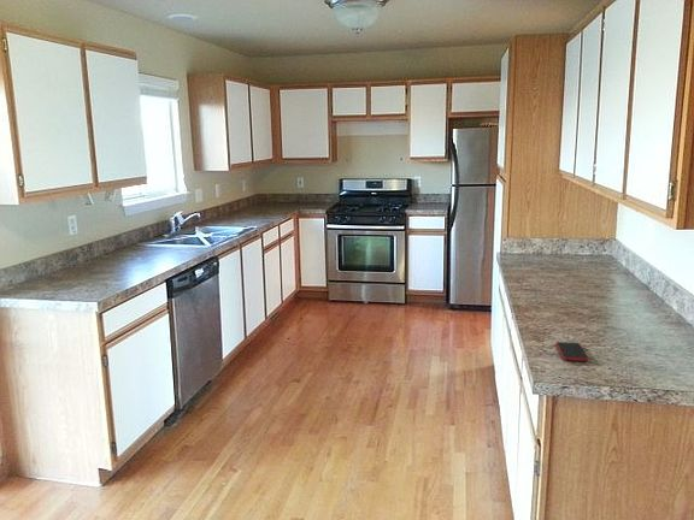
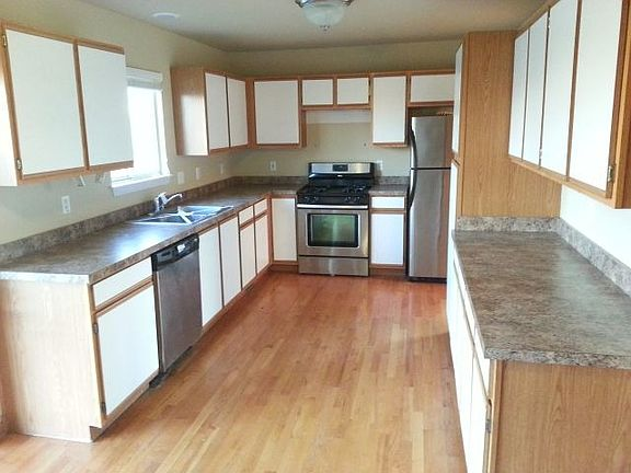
- smartphone [554,341,590,362]
